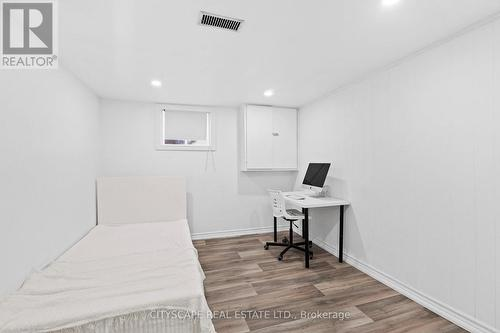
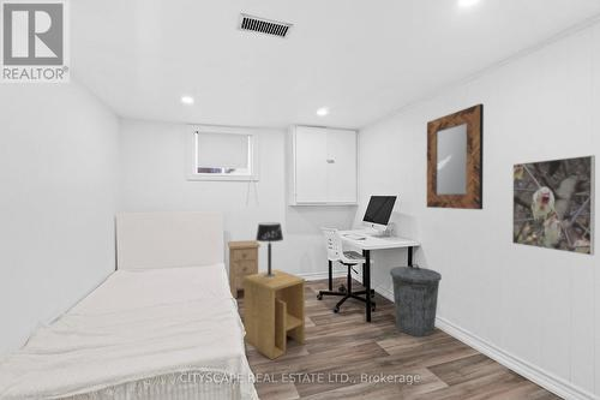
+ table lamp [254,221,284,277]
+ home mirror [426,102,485,210]
+ trash can [389,263,443,338]
+ side table [244,269,306,360]
+ nightstand [227,239,262,299]
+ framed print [511,154,596,256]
